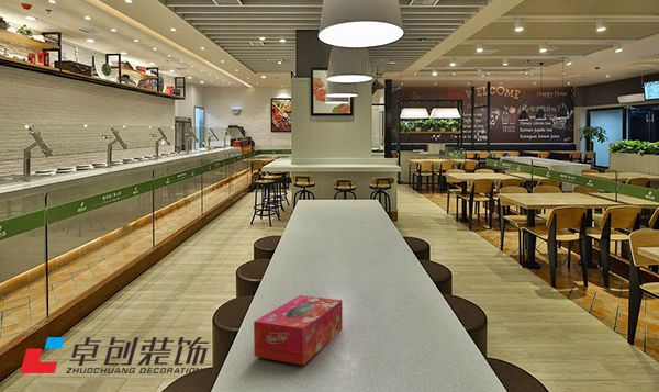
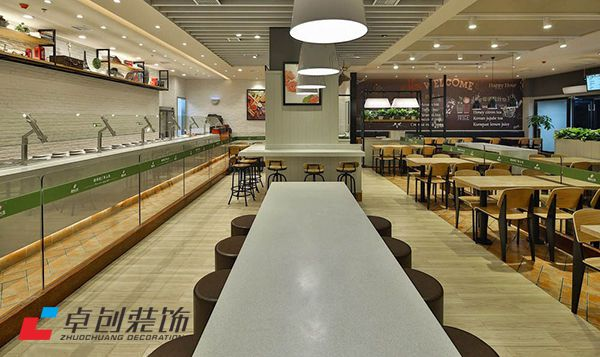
- tissue box [253,294,343,366]
